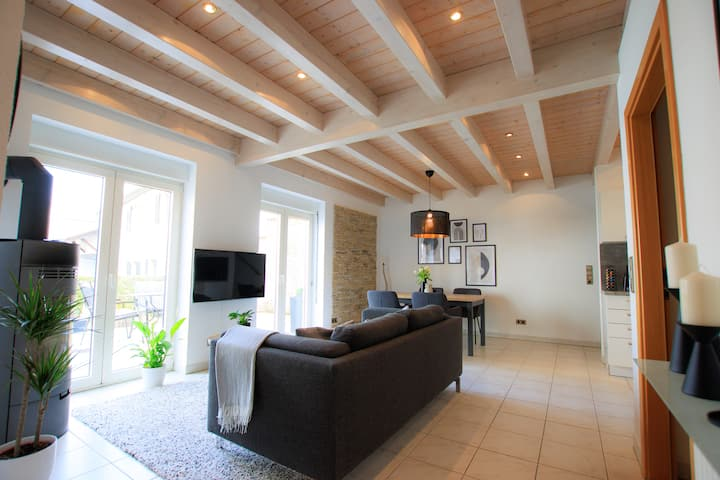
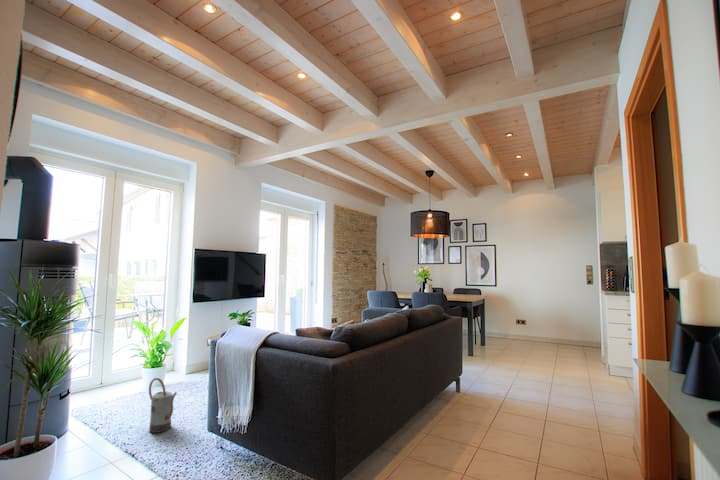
+ watering can [148,377,177,434]
